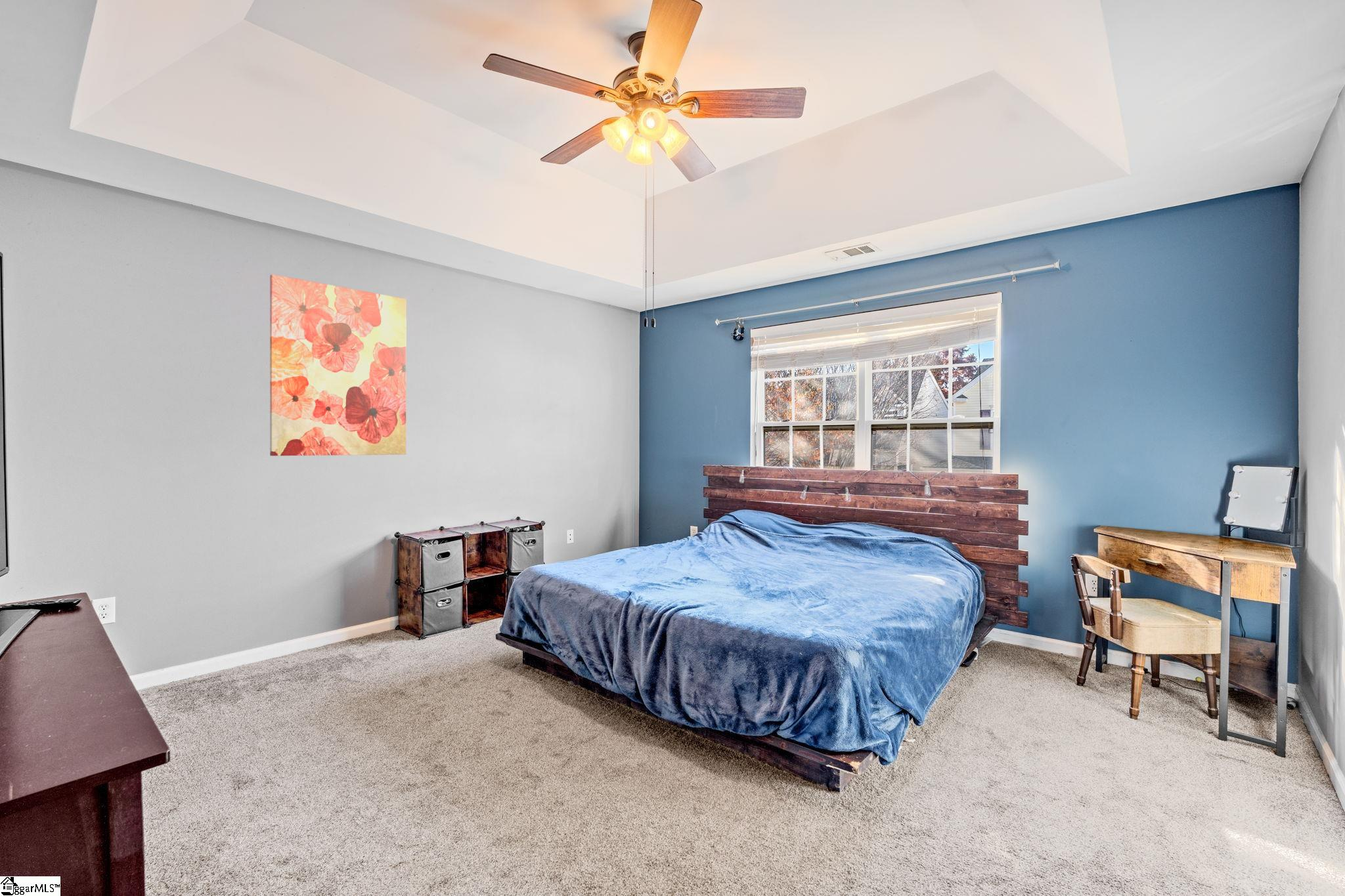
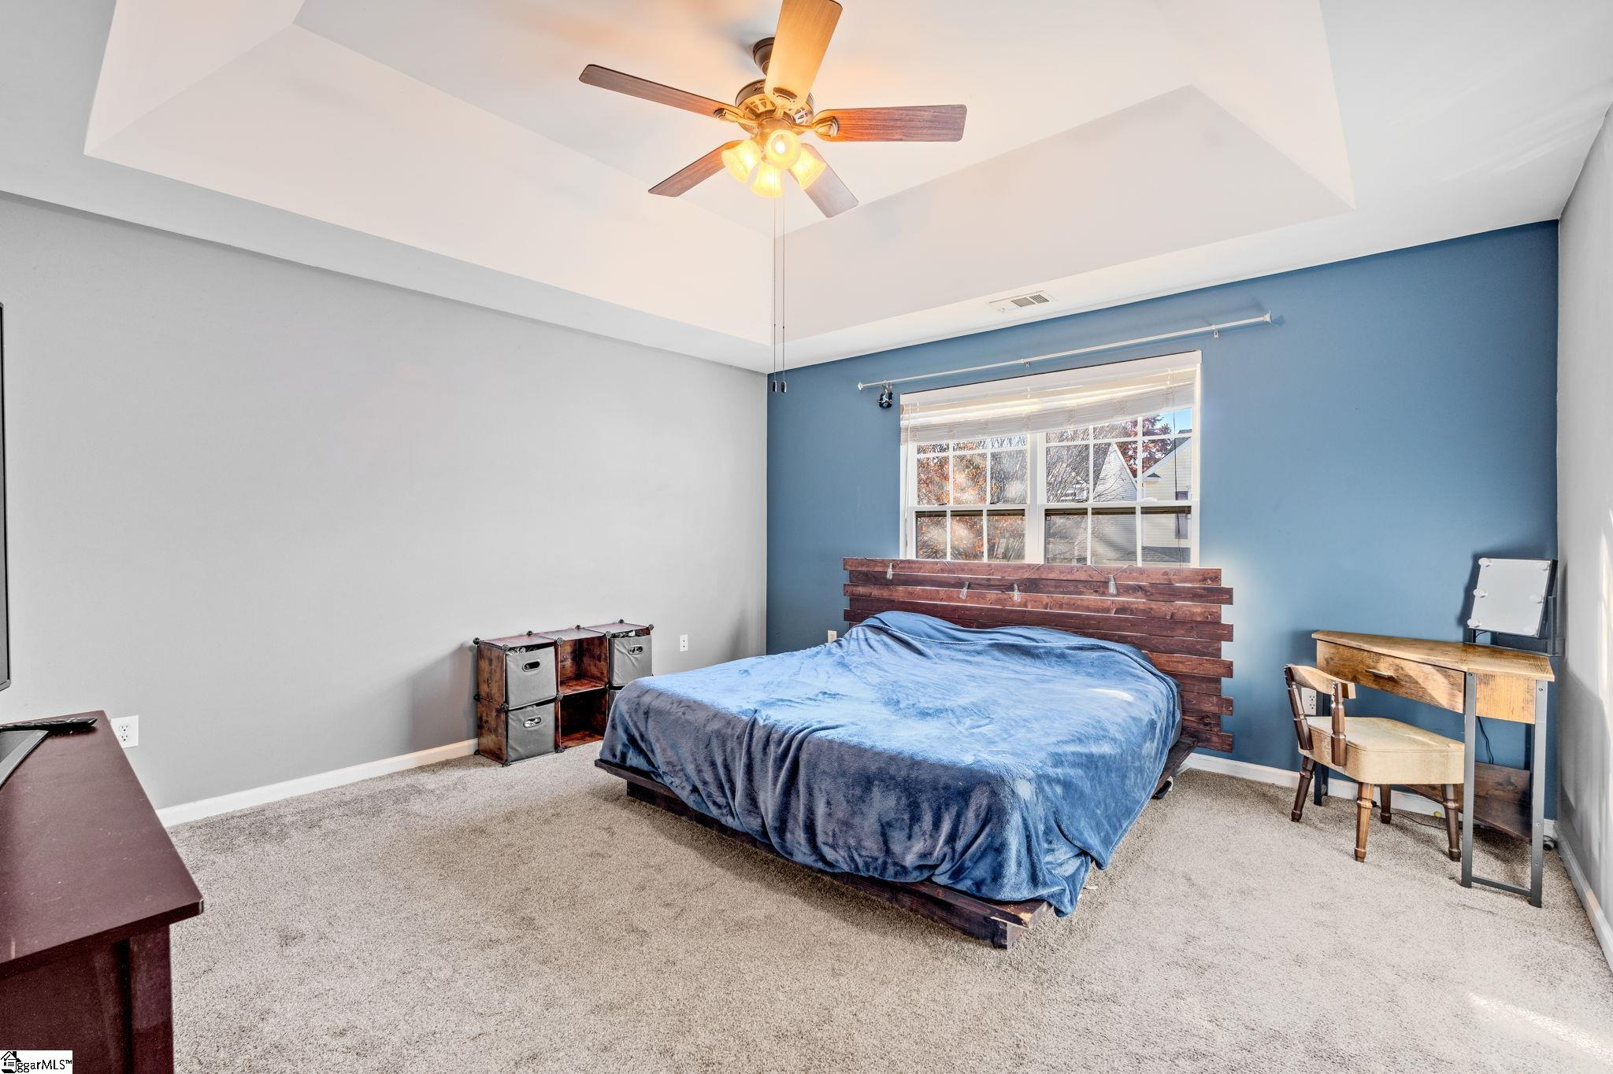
- wall art [269,274,407,456]
